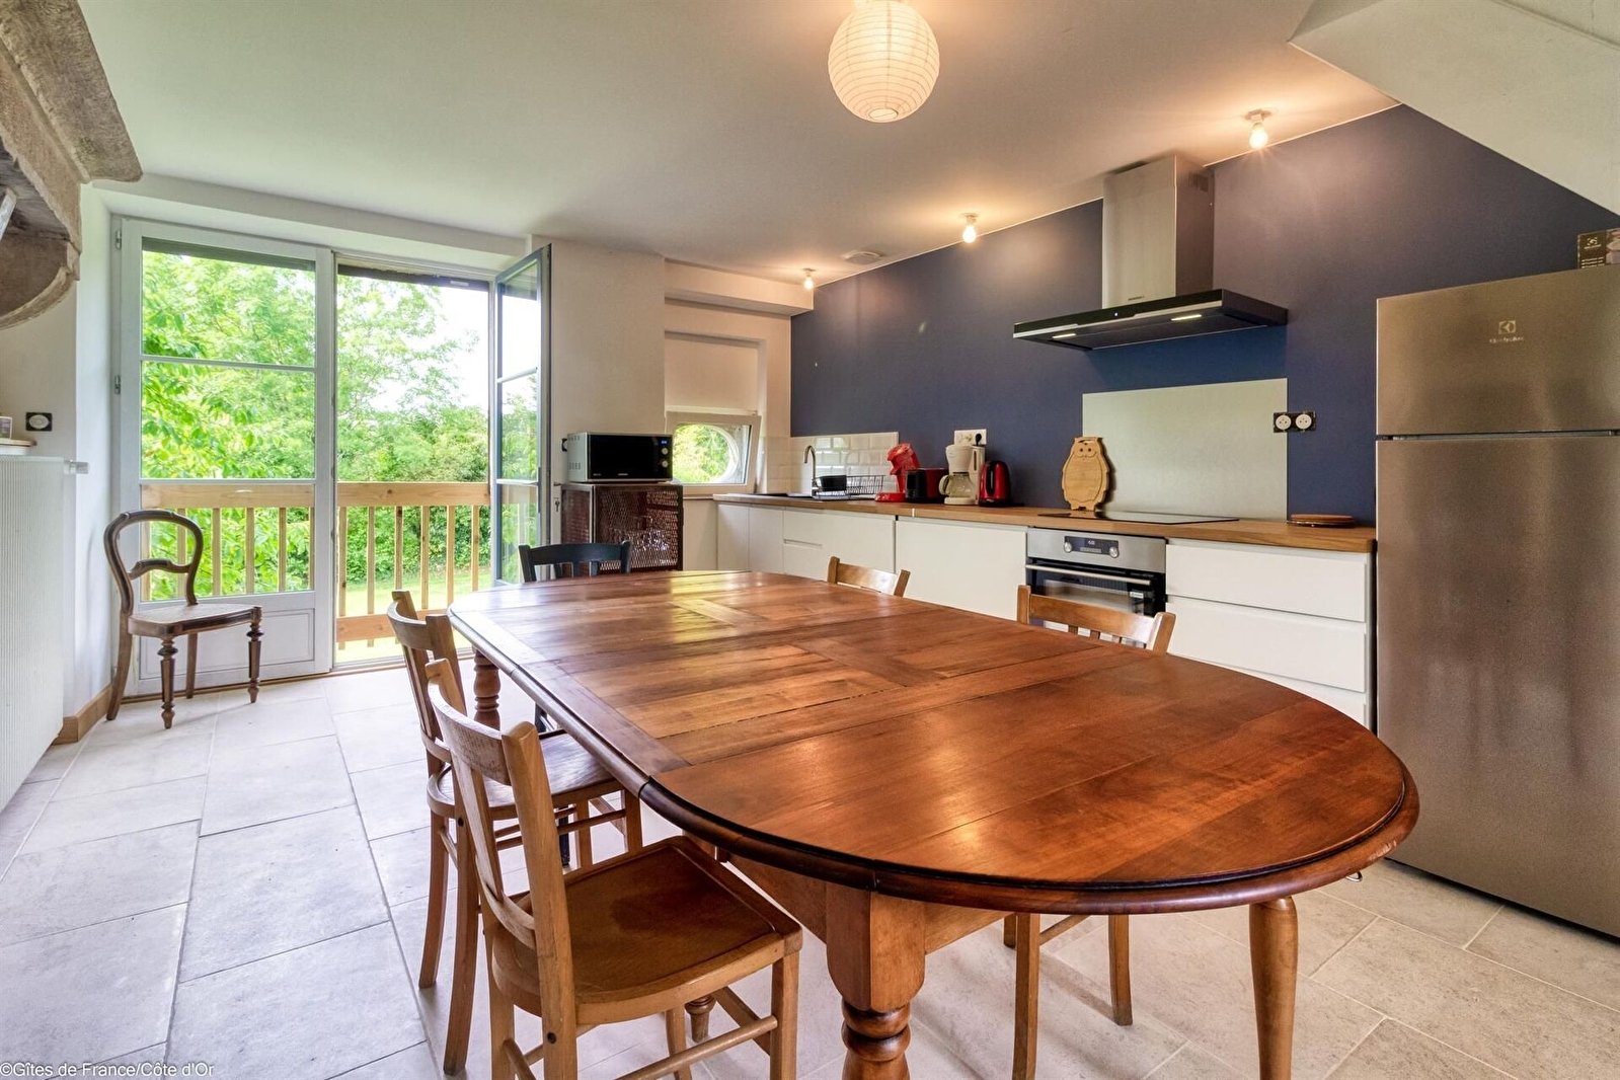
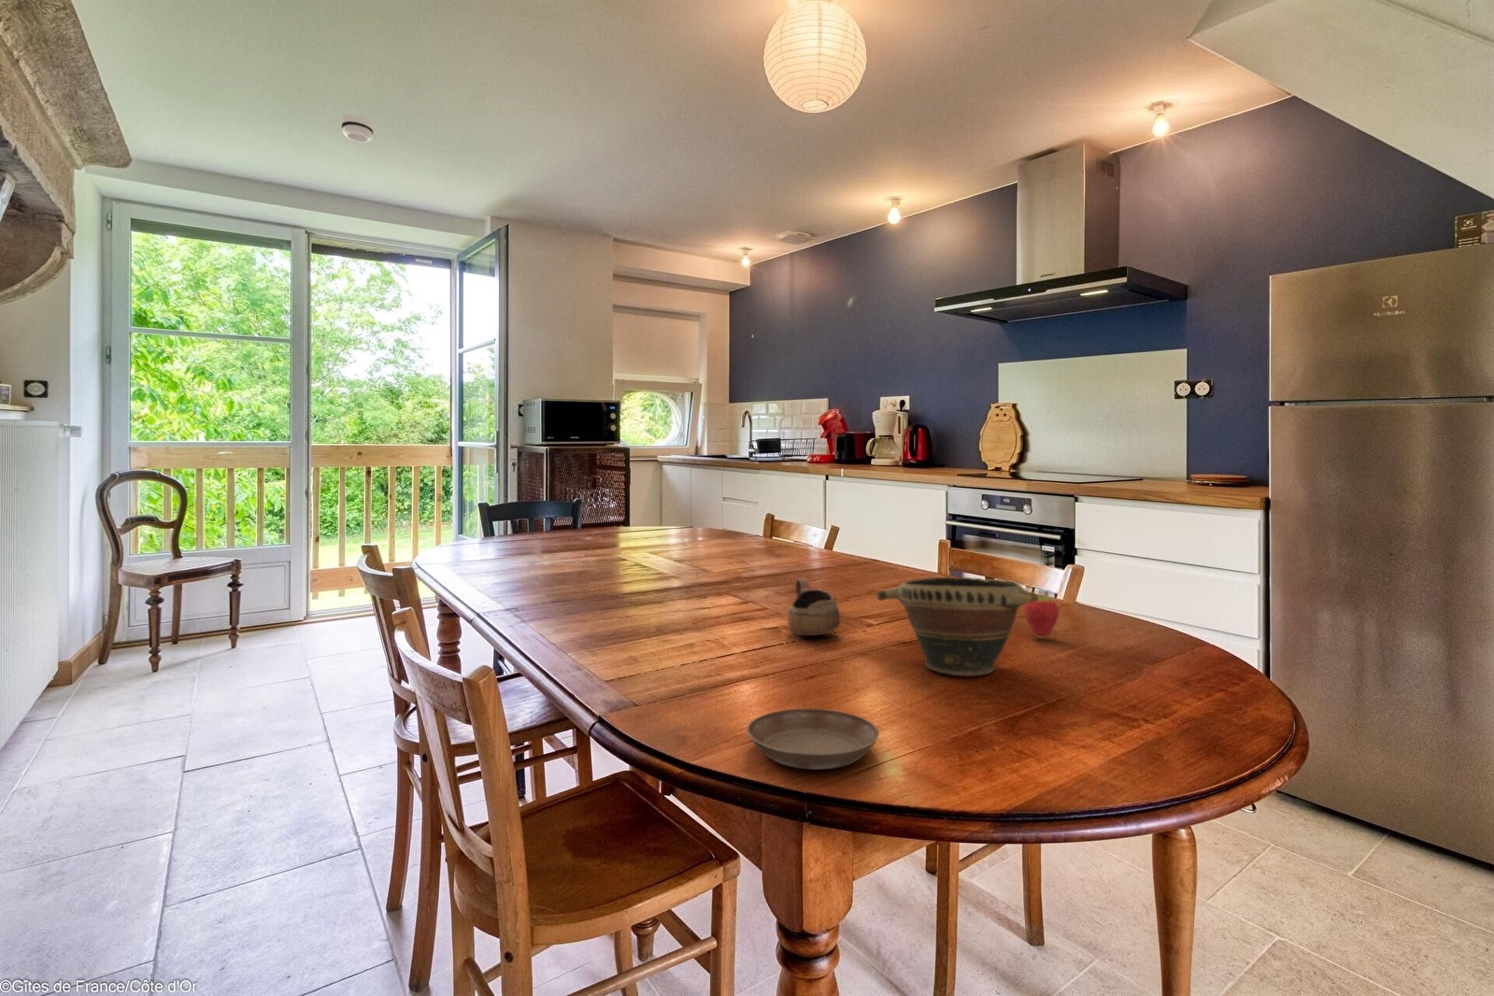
+ bowl [876,576,1039,677]
+ smoke detector [340,113,375,143]
+ fruit [1023,592,1059,640]
+ saucer [746,707,880,770]
+ cup [787,577,840,636]
